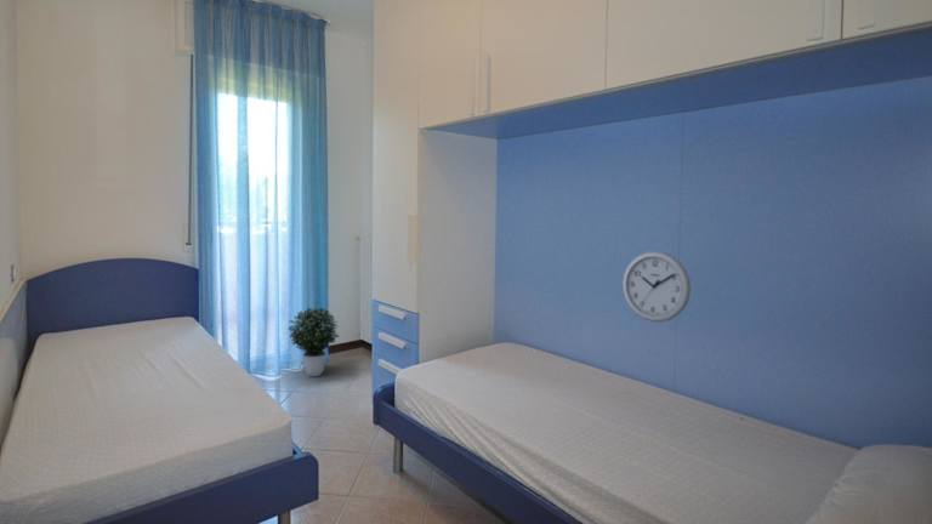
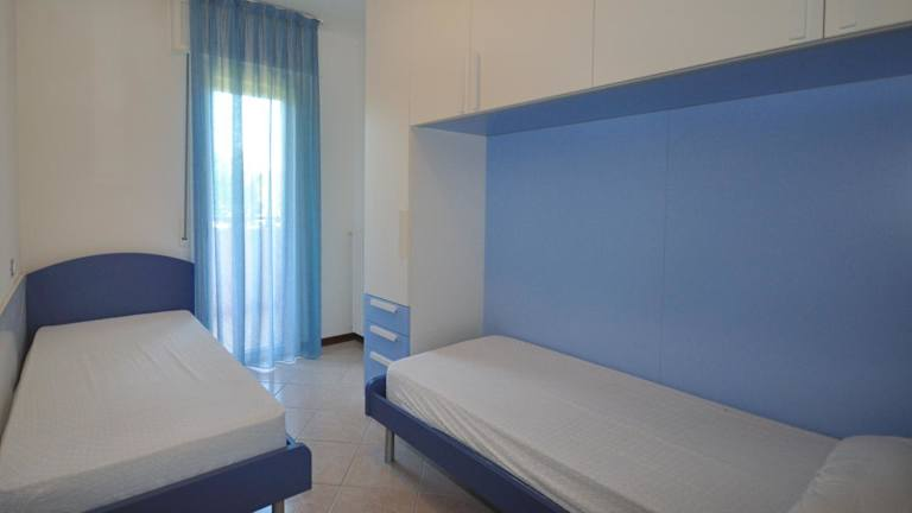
- wall clock [621,250,692,323]
- potted plant [288,307,341,378]
